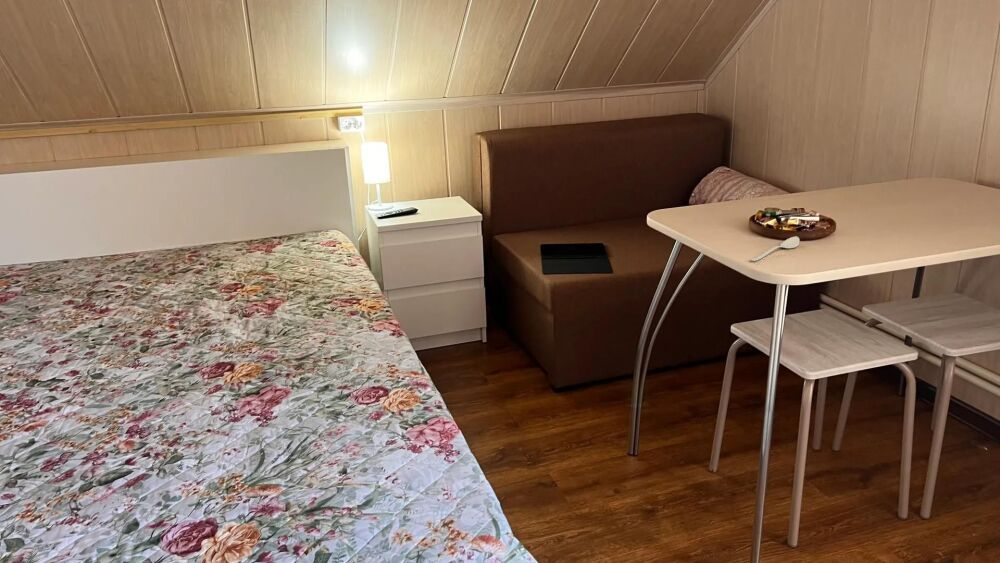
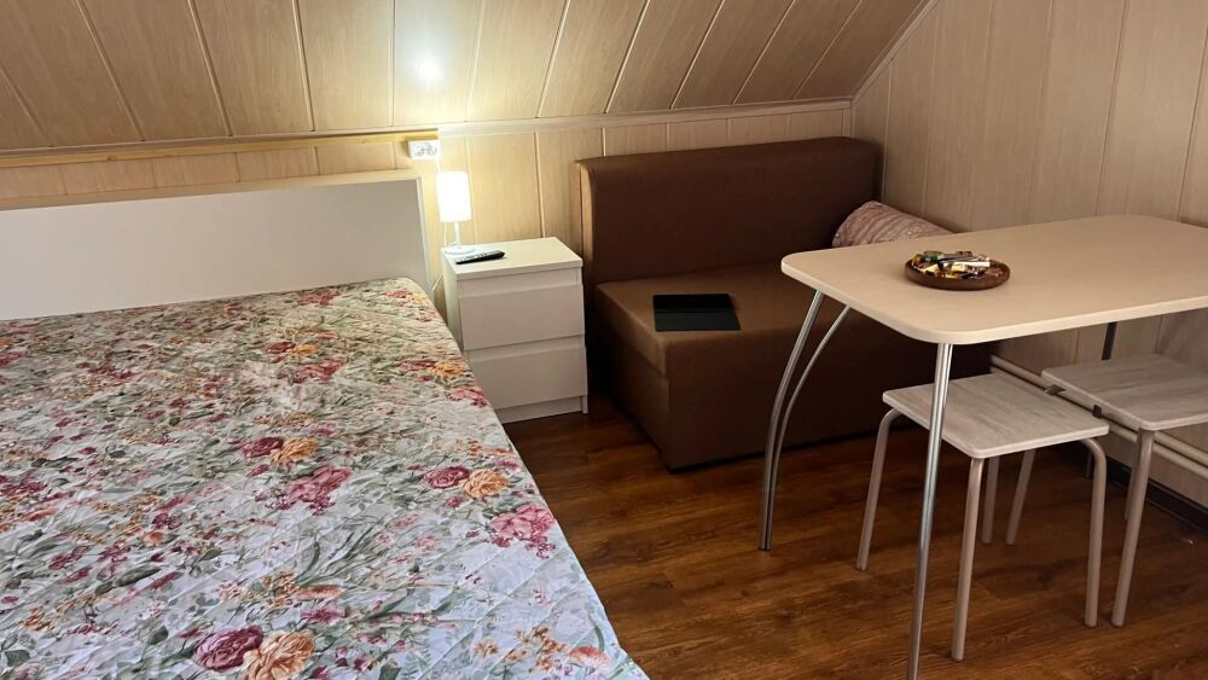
- spoon [749,235,800,262]
